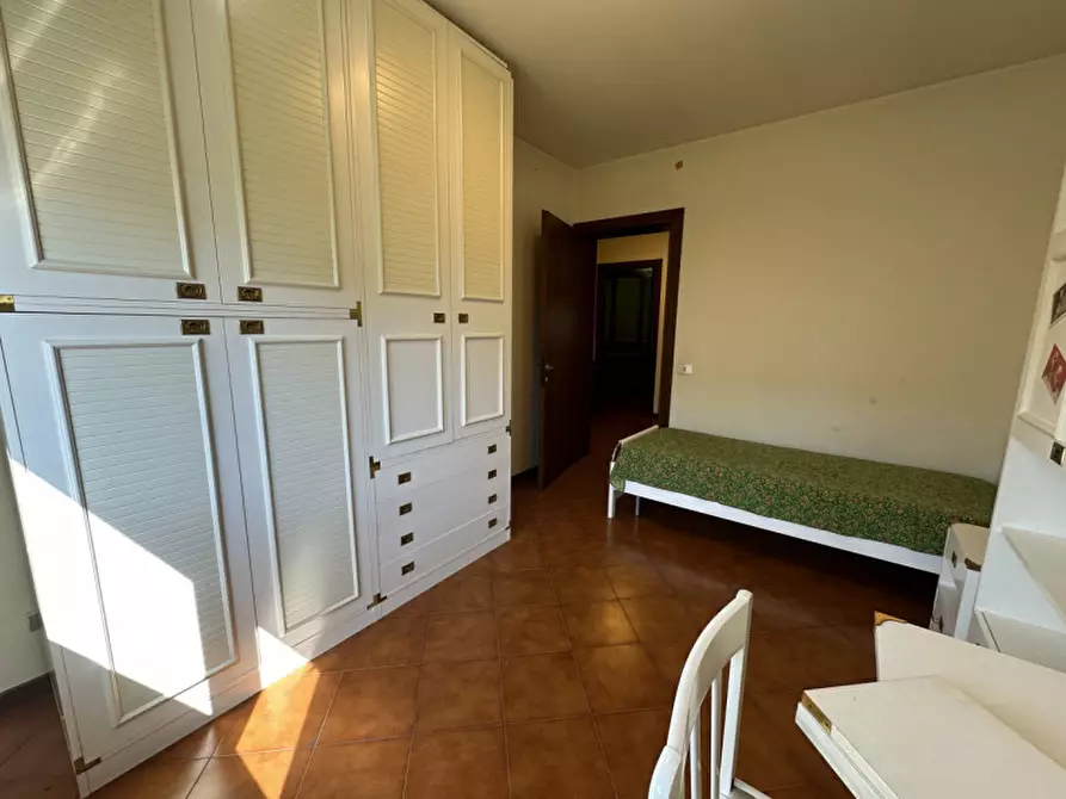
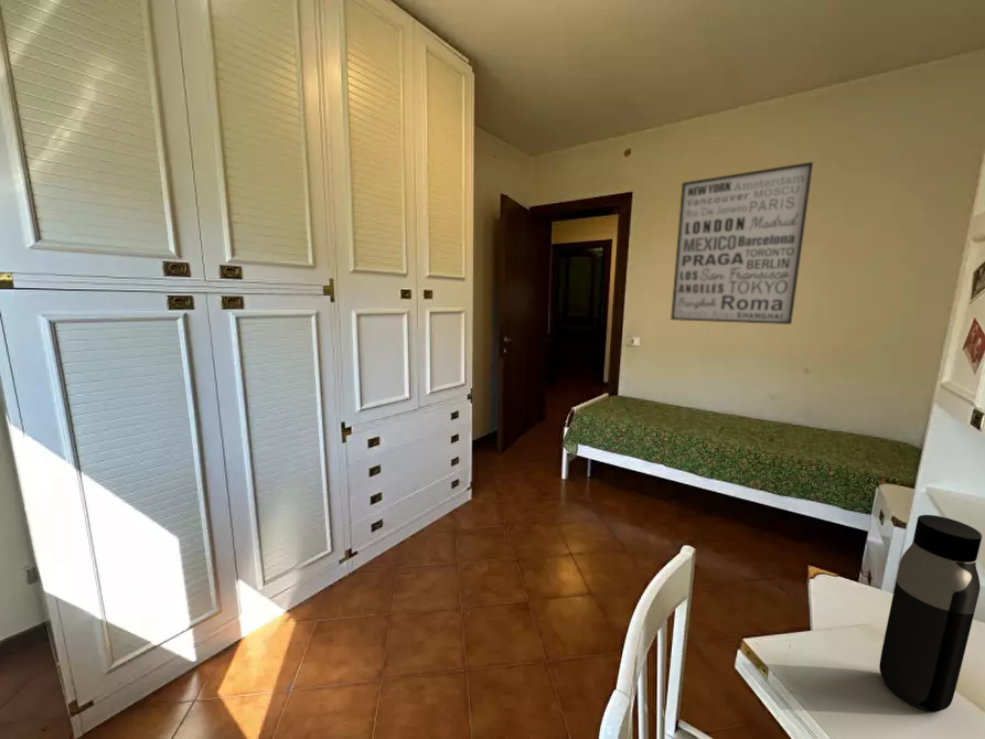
+ water bottle [878,514,983,713]
+ wall art [670,161,814,325]
